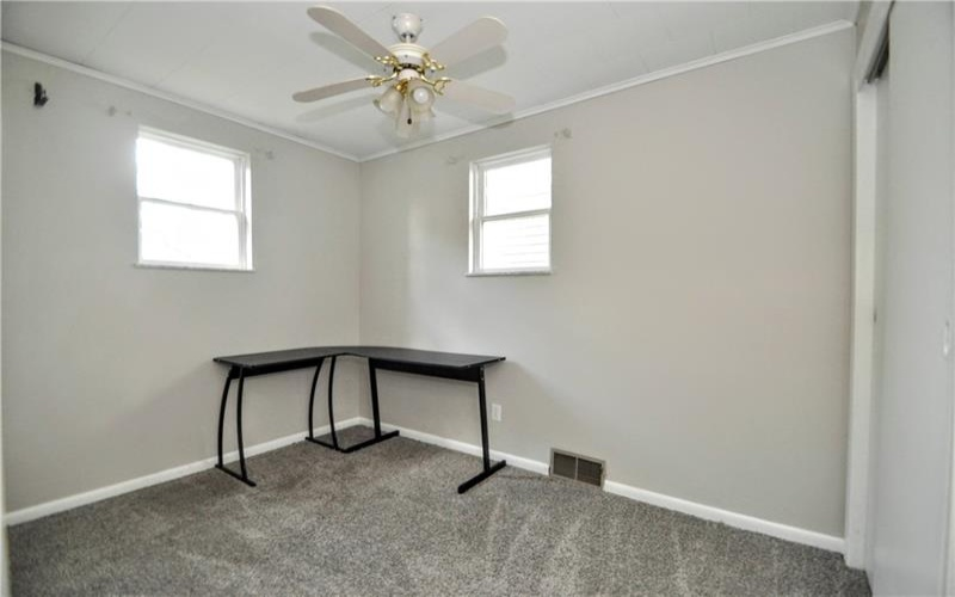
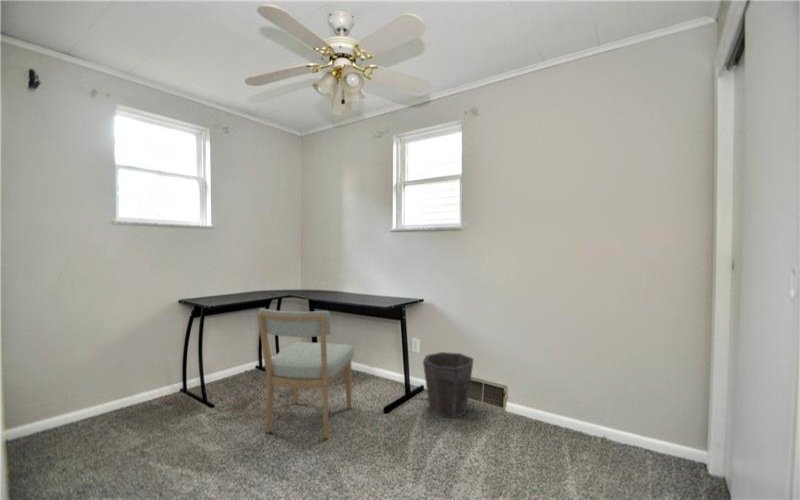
+ waste bin [422,351,475,419]
+ chair [256,307,355,440]
